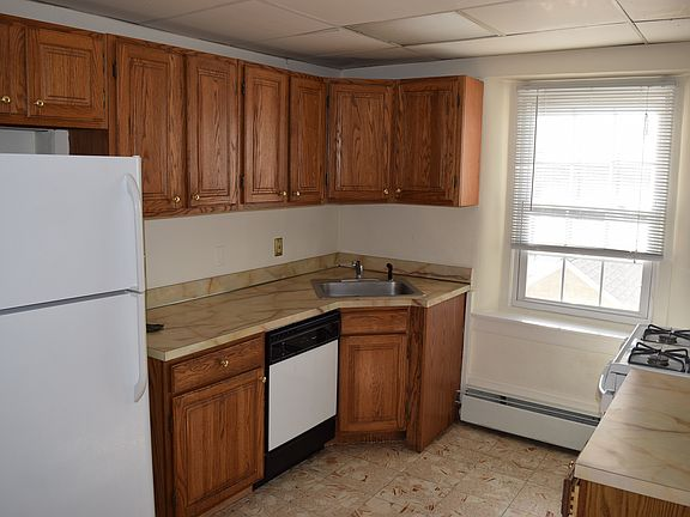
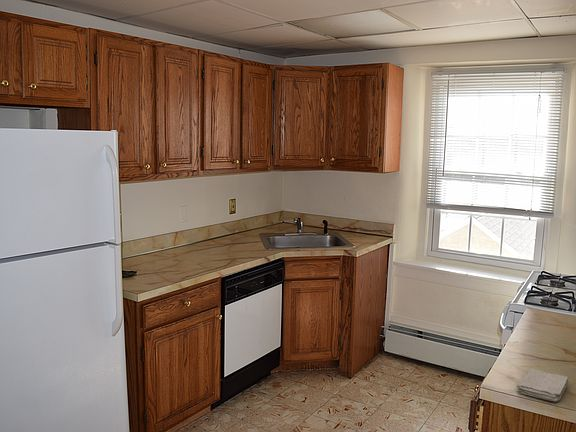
+ washcloth [516,368,569,402]
